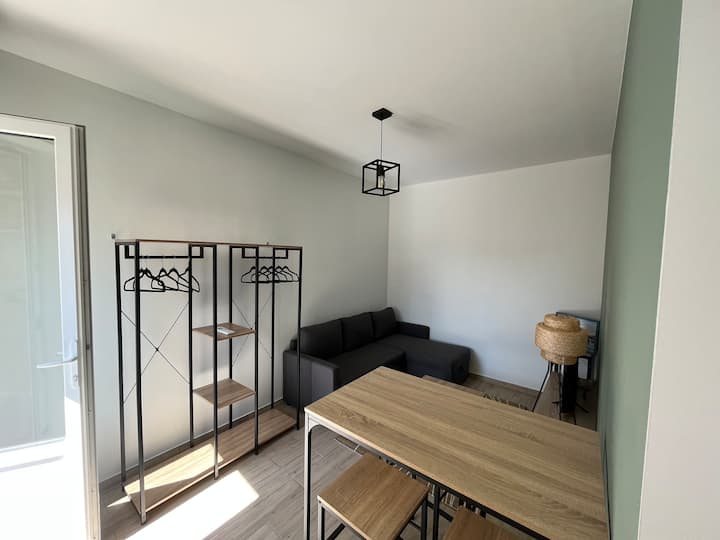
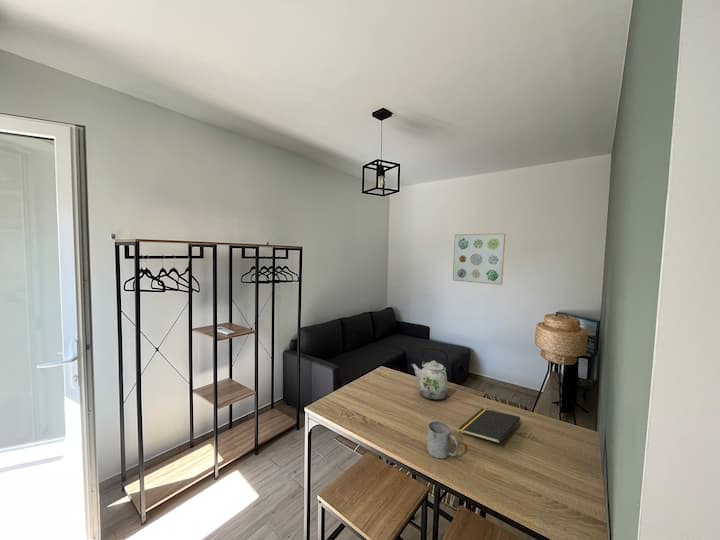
+ kettle [410,346,449,401]
+ notepad [457,408,521,444]
+ wall art [452,232,506,286]
+ mug [426,420,460,460]
